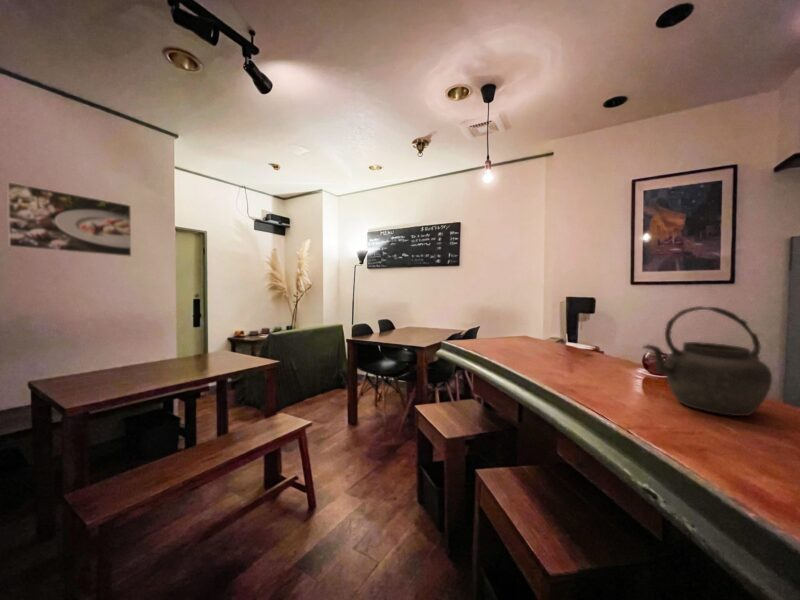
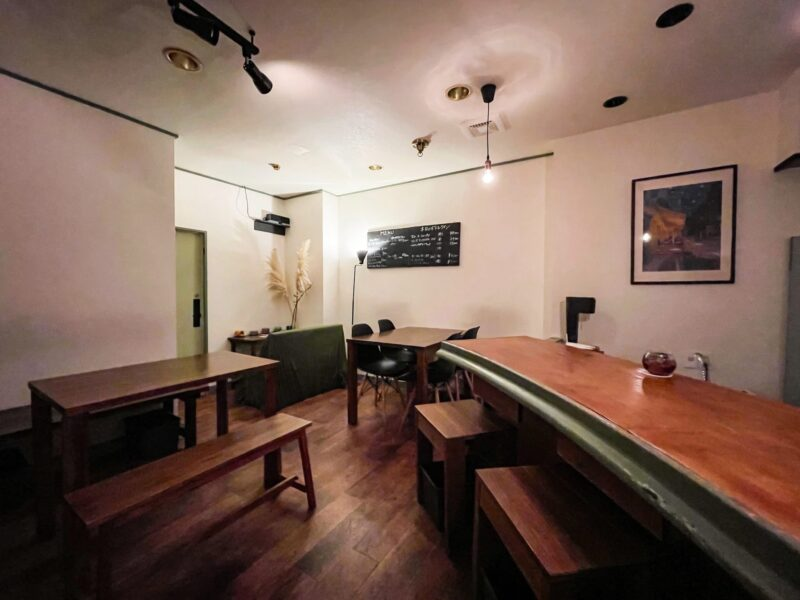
- kettle [641,305,773,417]
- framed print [6,181,132,258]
